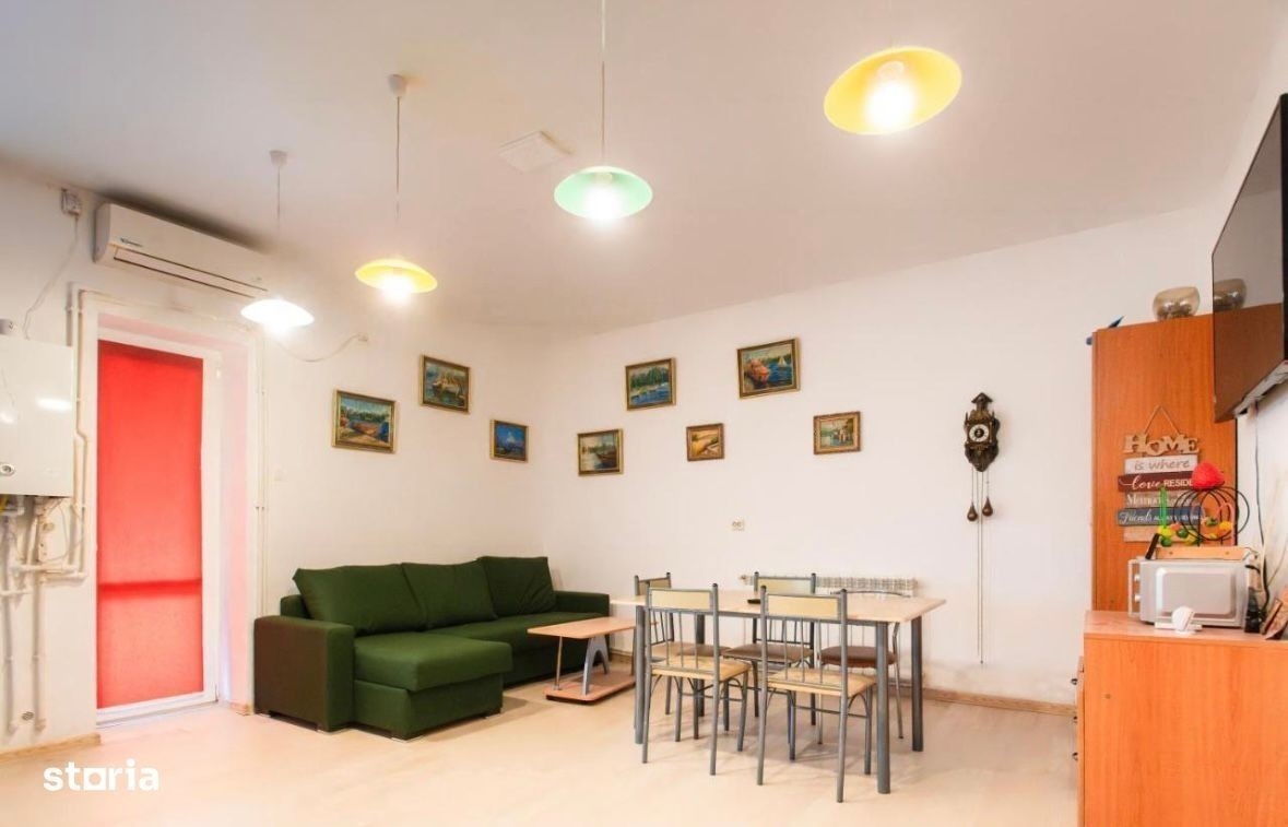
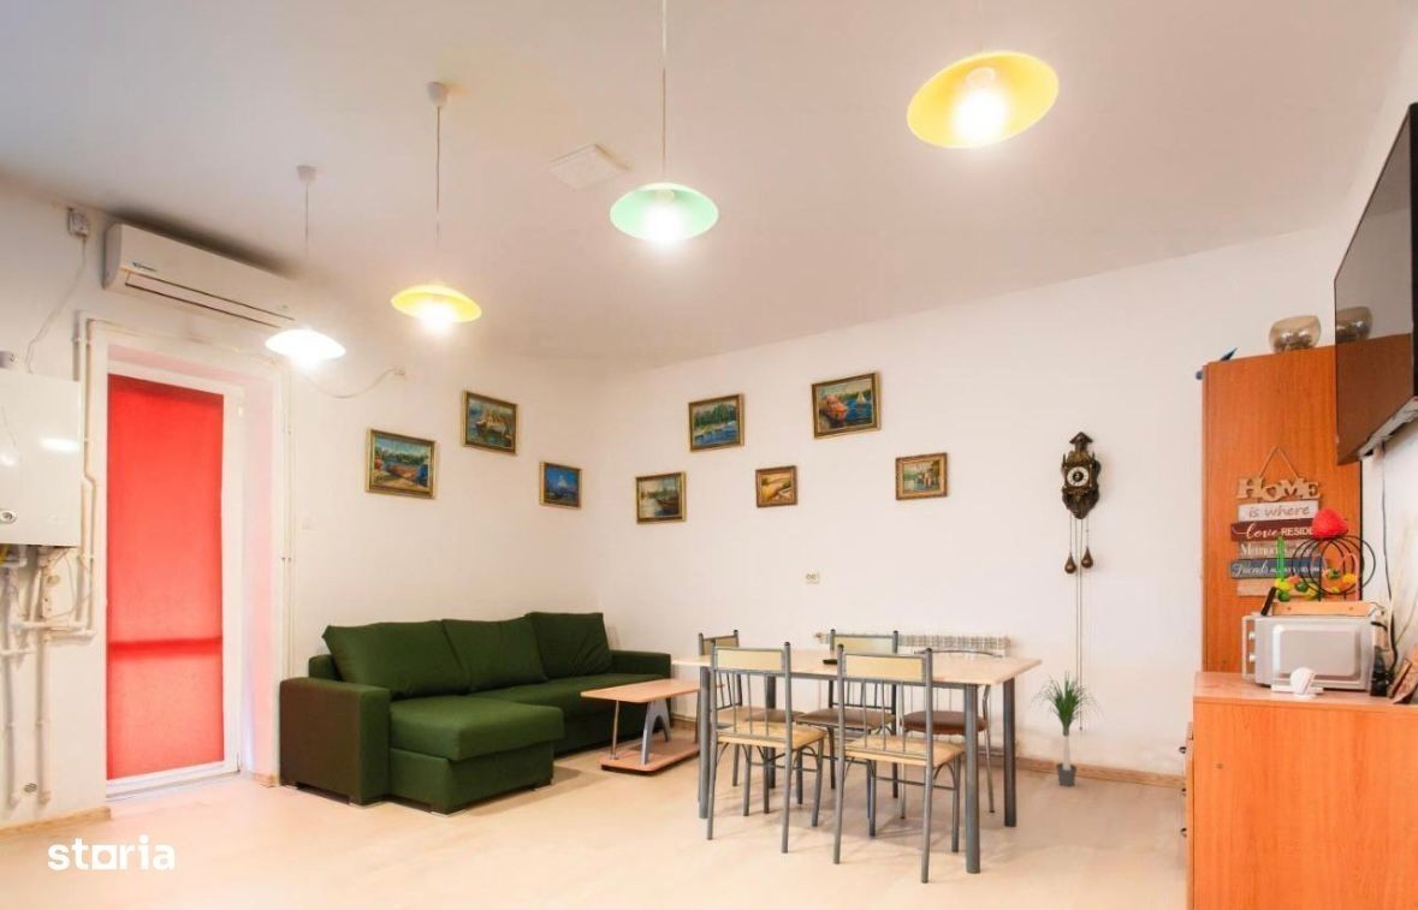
+ potted plant [1024,672,1109,787]
